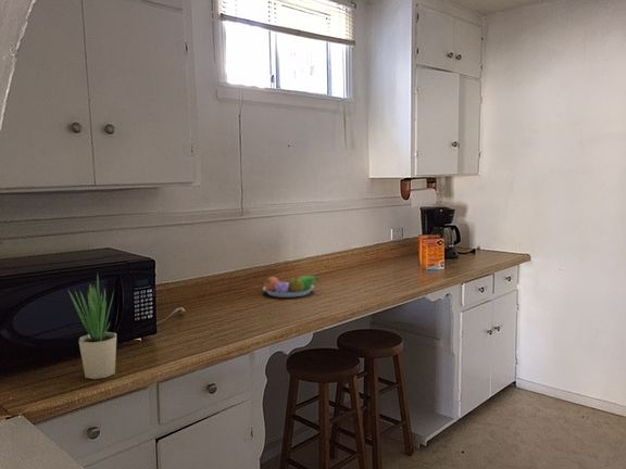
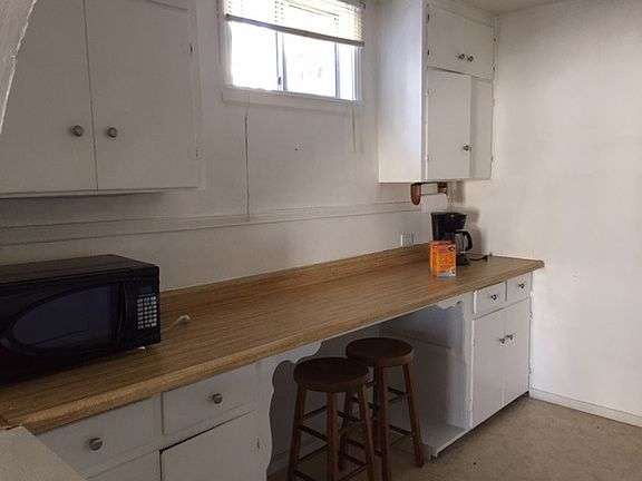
- potted plant [67,272,117,380]
- fruit bowl [262,275,321,299]
